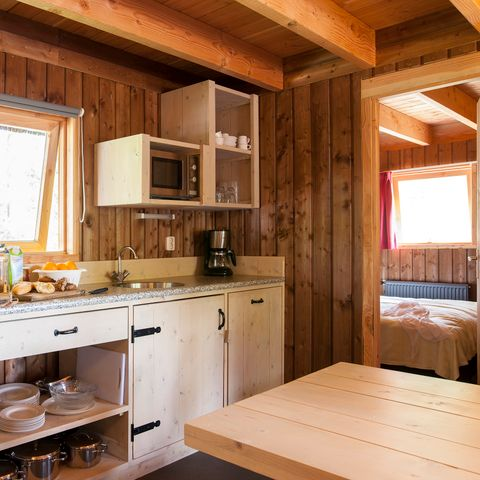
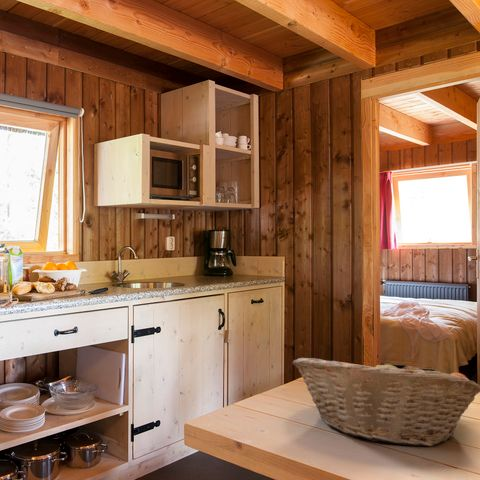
+ fruit basket [292,355,480,447]
